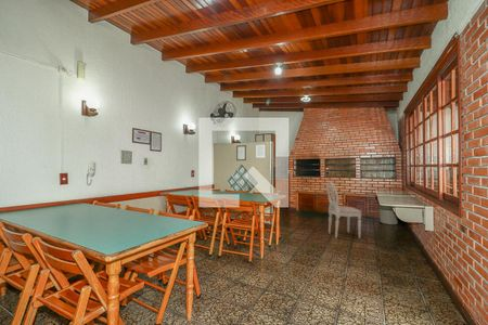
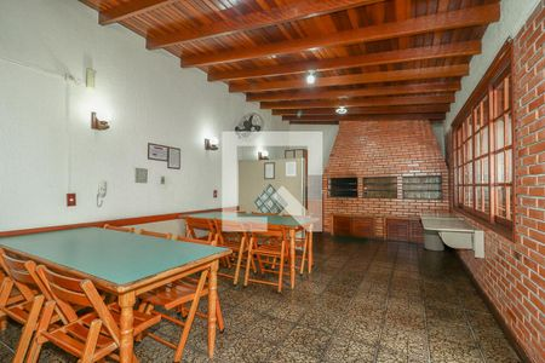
- dining chair [326,181,362,239]
